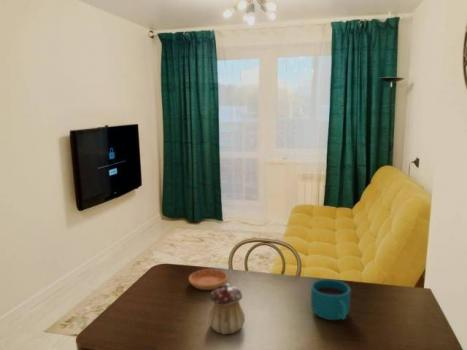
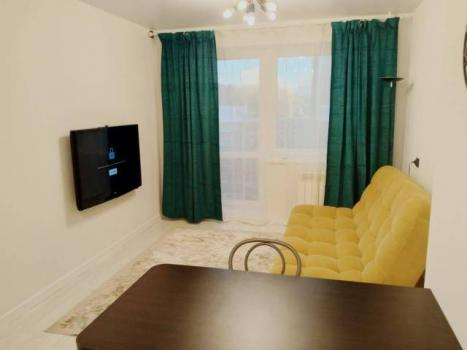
- cup [310,278,352,321]
- saucer [188,268,229,291]
- teapot [207,282,246,336]
